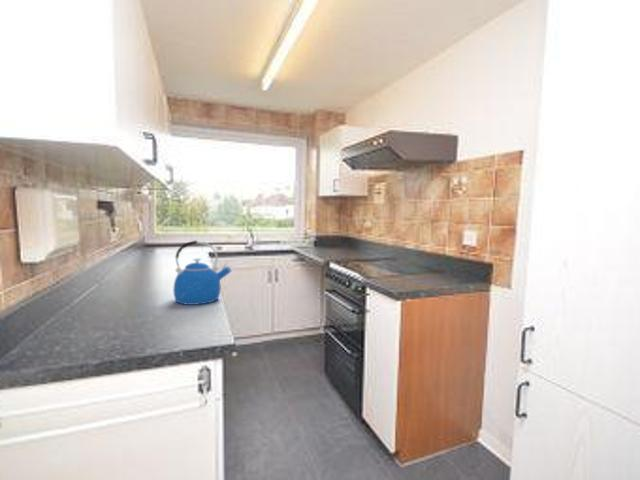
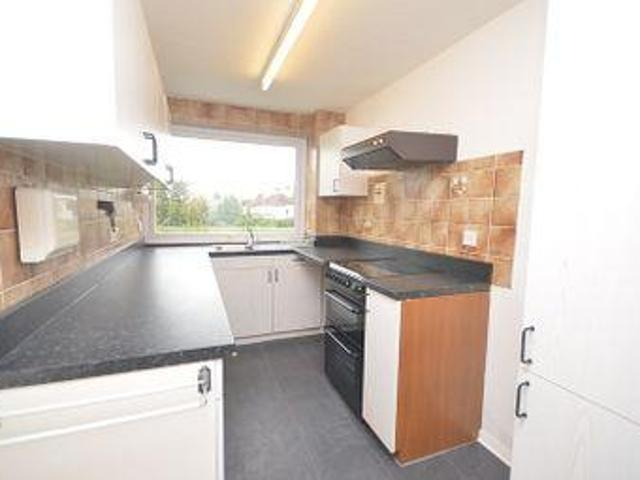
- kettle [172,239,232,306]
